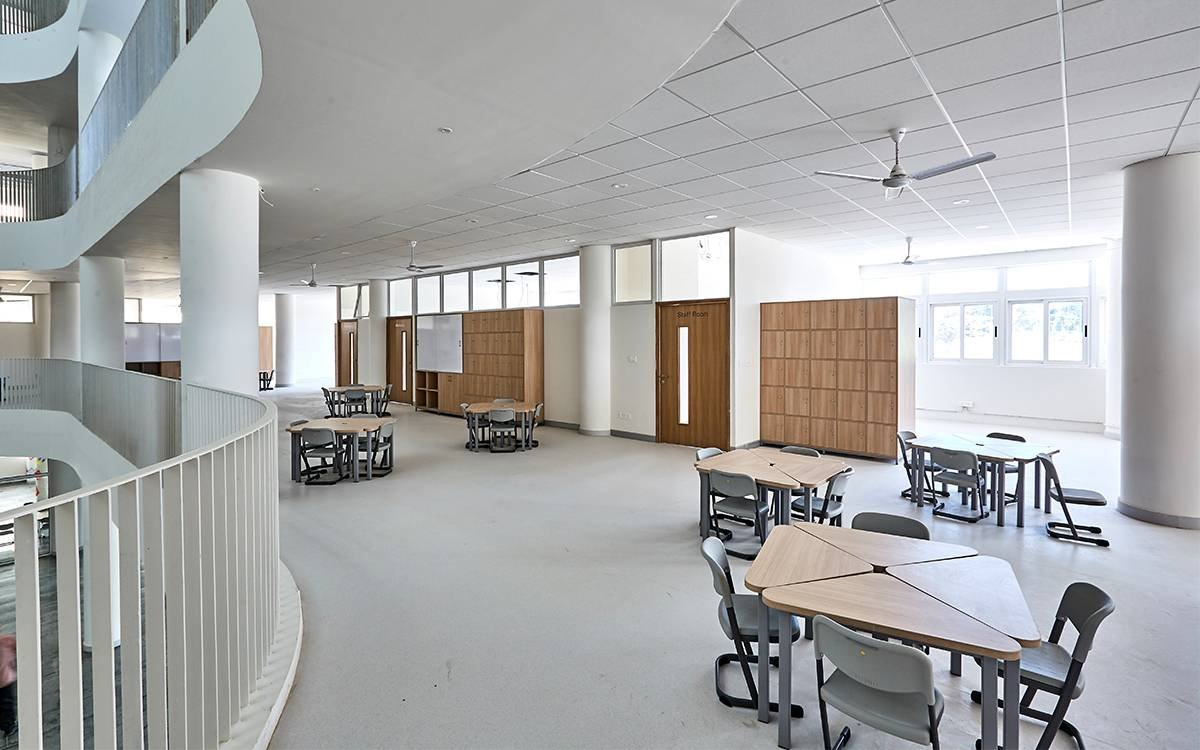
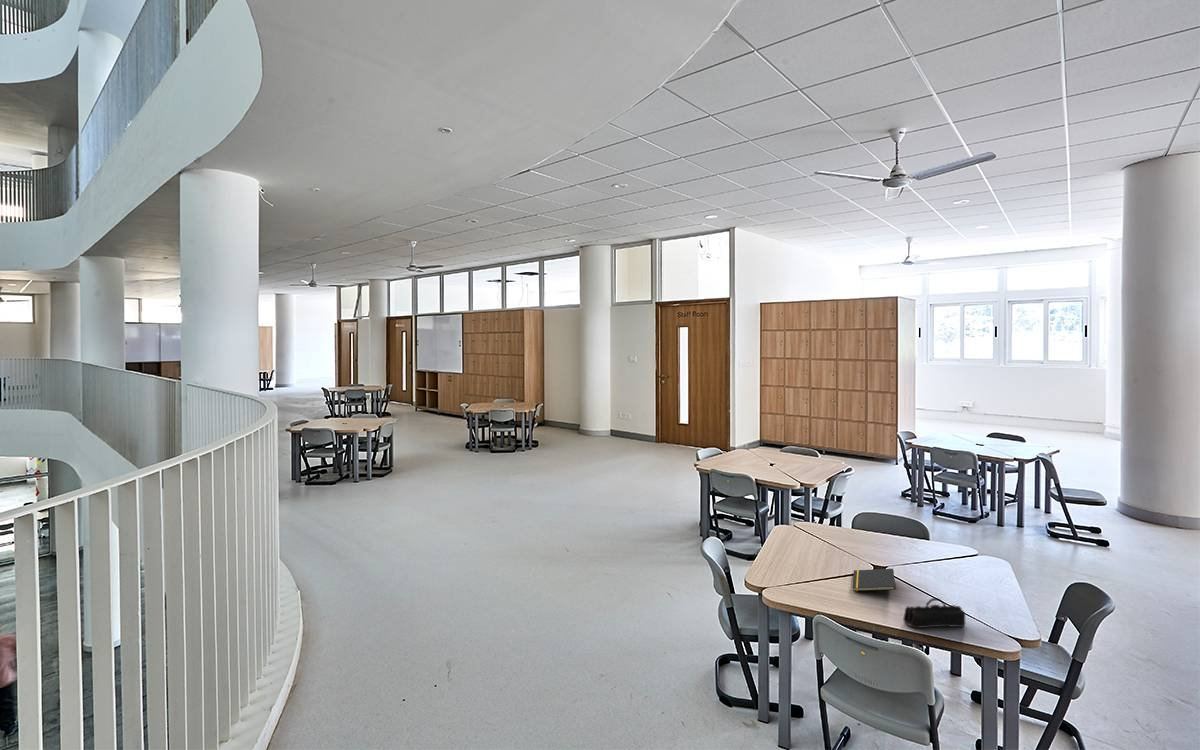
+ pencil case [902,597,967,629]
+ notepad [851,568,896,592]
